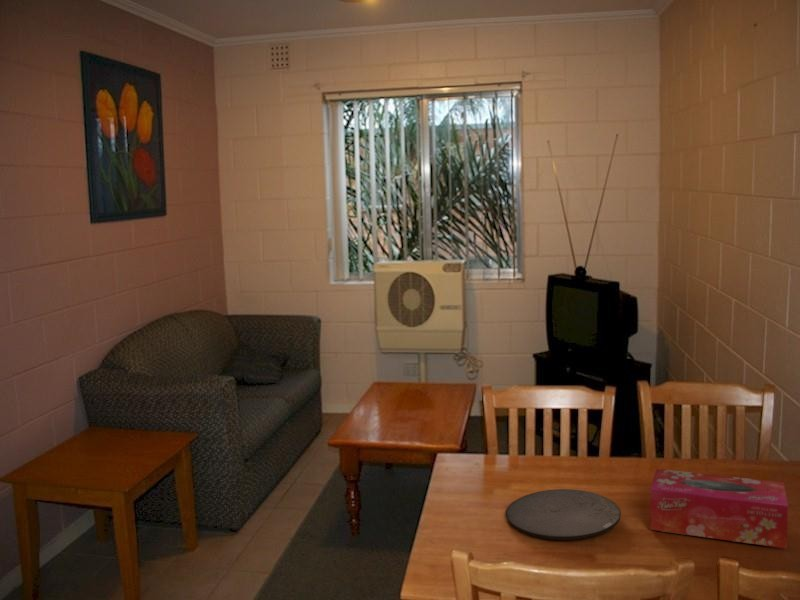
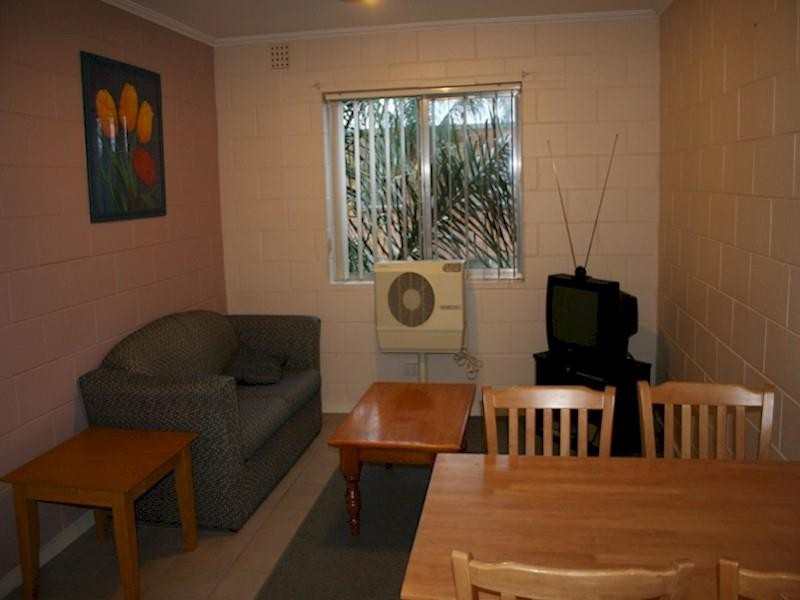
- tissue box [649,468,789,550]
- plate [505,488,622,540]
